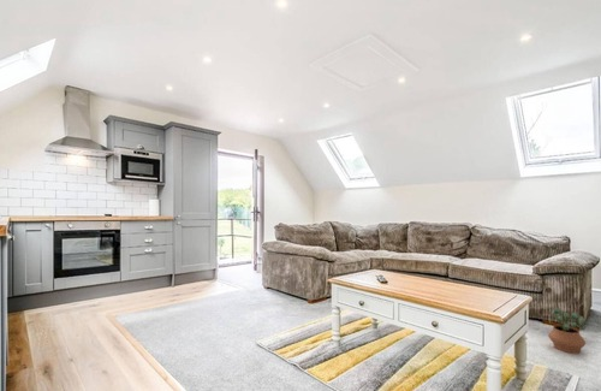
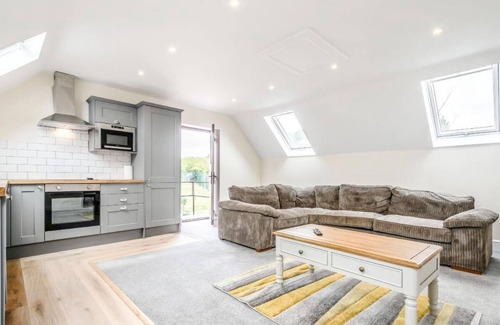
- potted plant [547,307,587,355]
